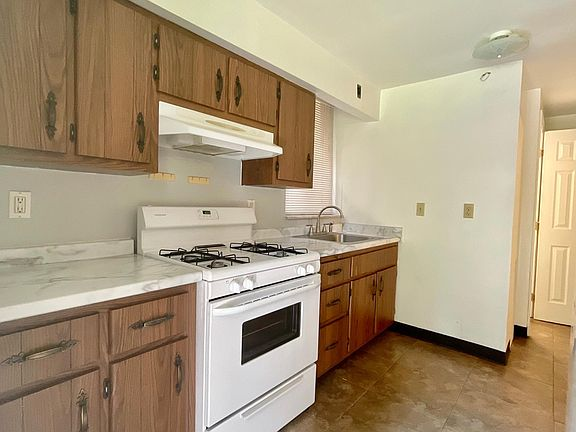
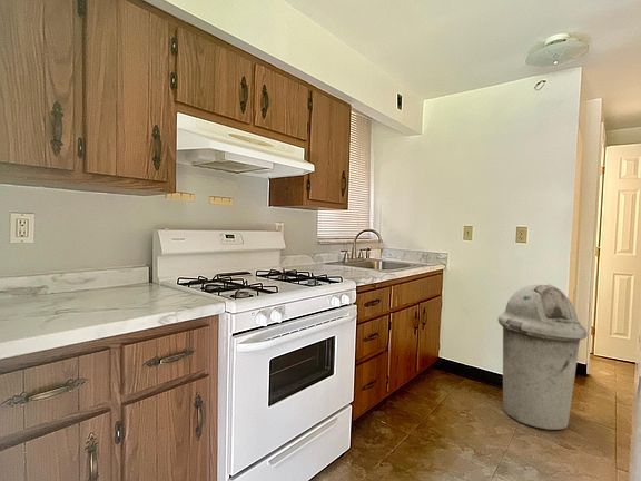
+ trash can [497,283,589,431]
